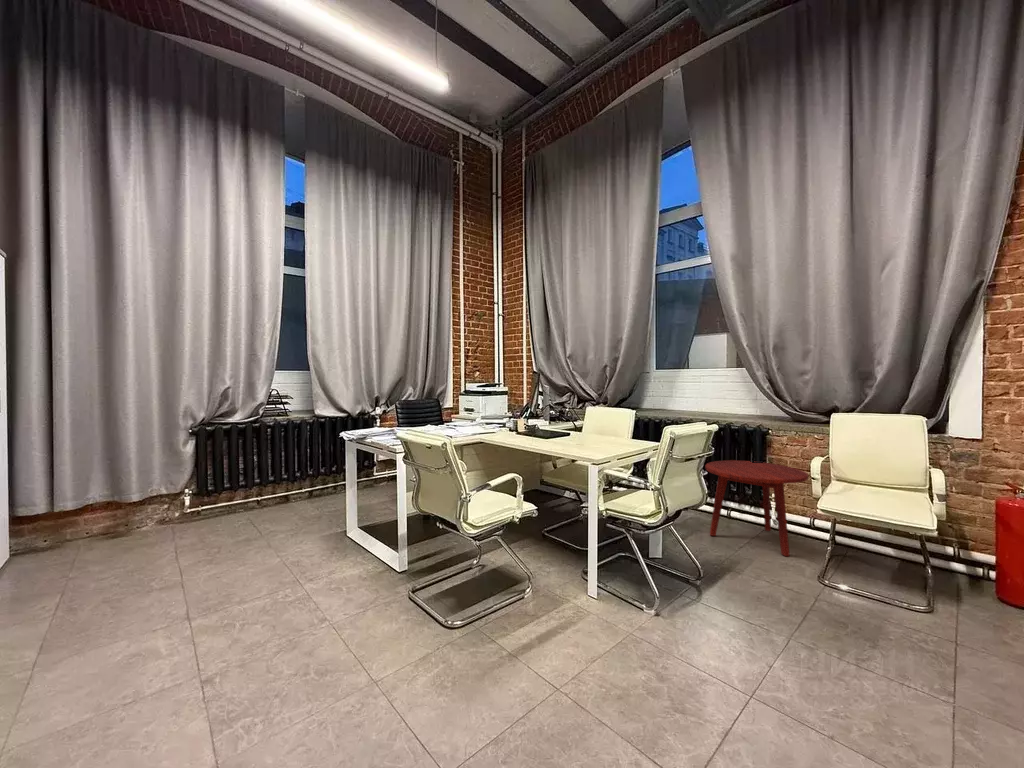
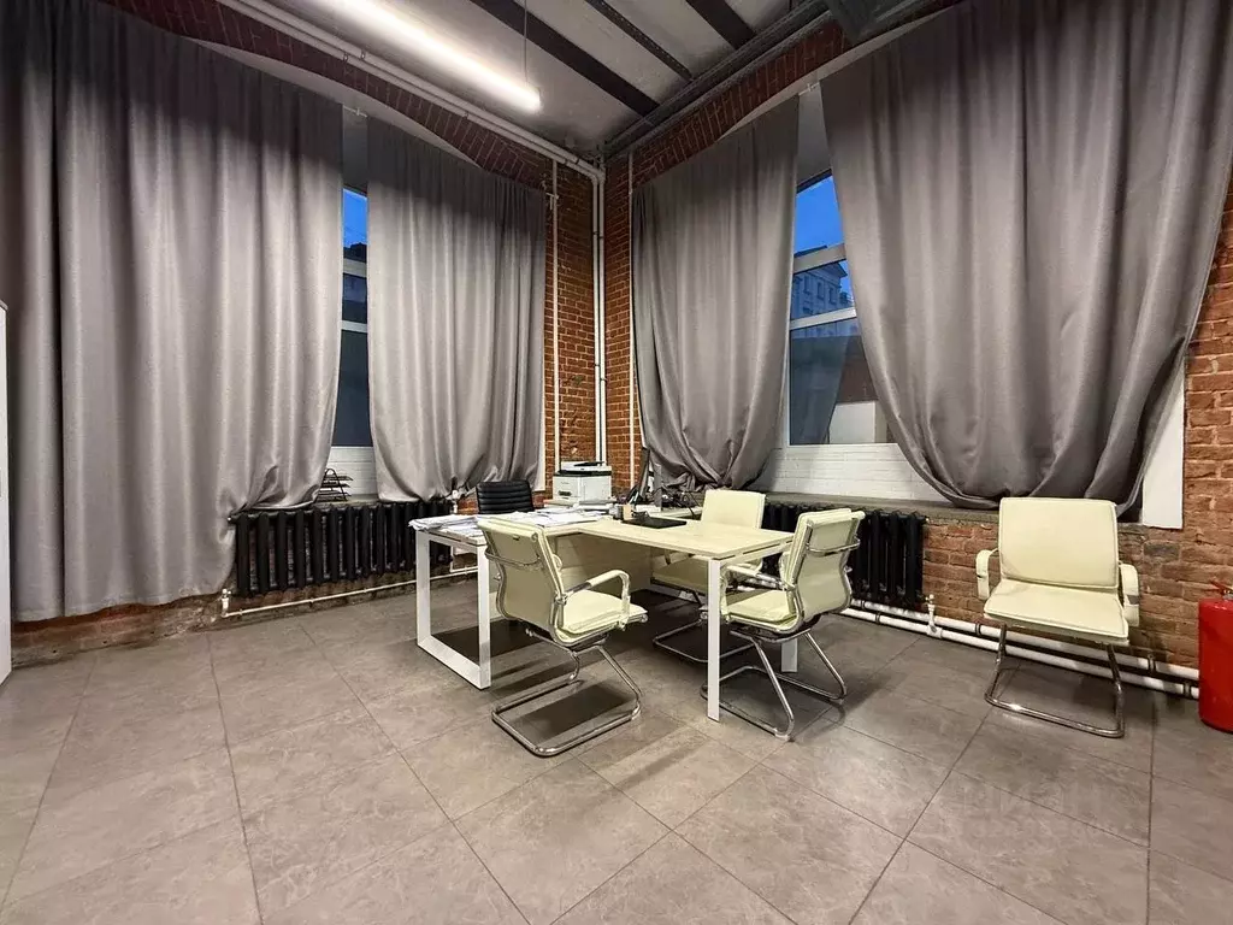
- side table [704,459,809,557]
